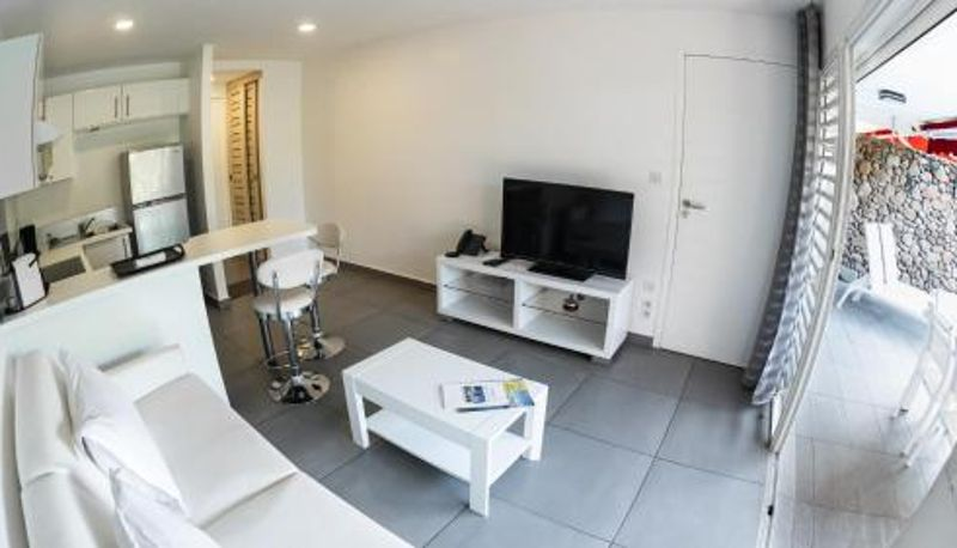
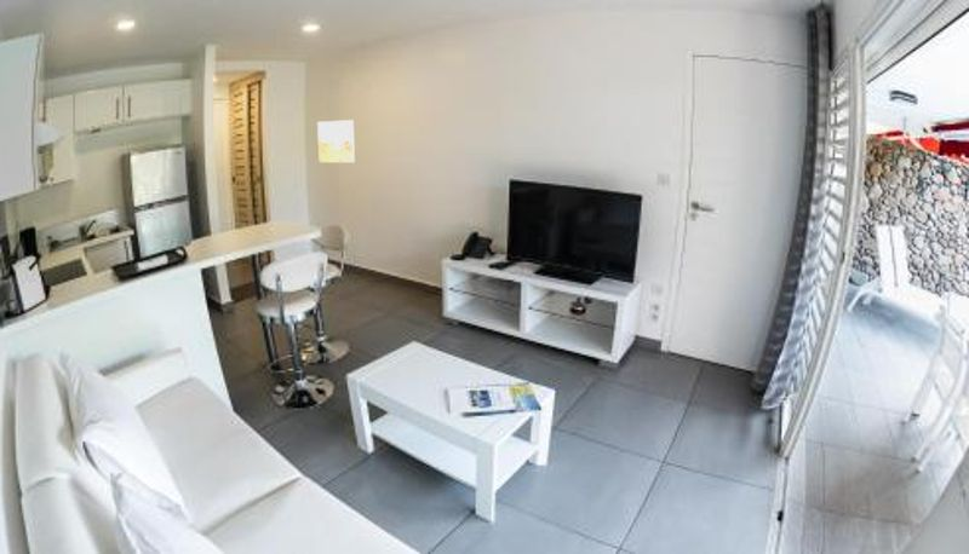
+ wall art [316,119,356,163]
